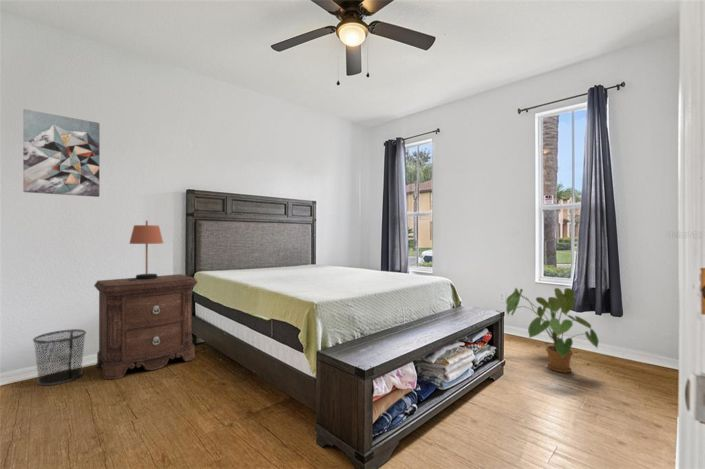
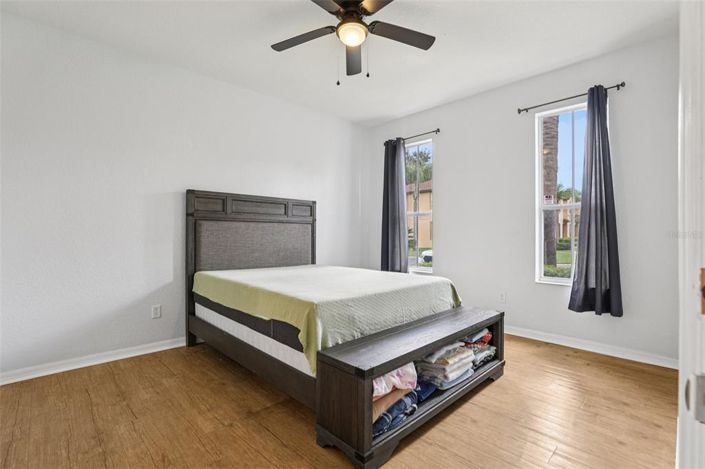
- table lamp [128,220,164,281]
- house plant [505,287,600,374]
- wall art [22,108,101,198]
- waste bin [32,328,87,387]
- nightstand [93,273,199,380]
